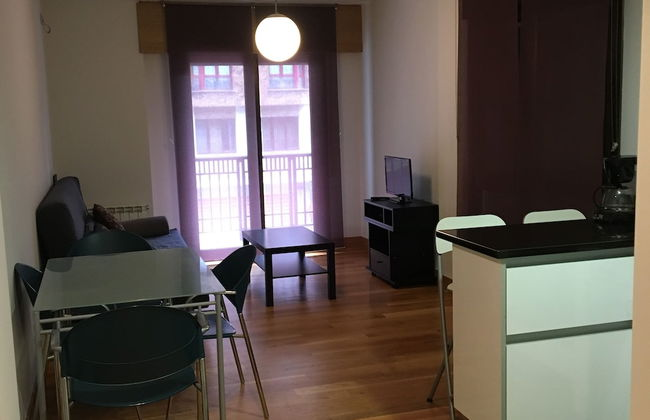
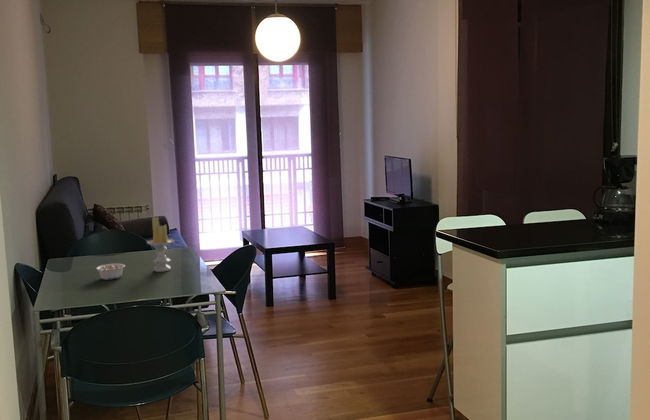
+ legume [95,263,126,281]
+ candle [146,216,176,273]
